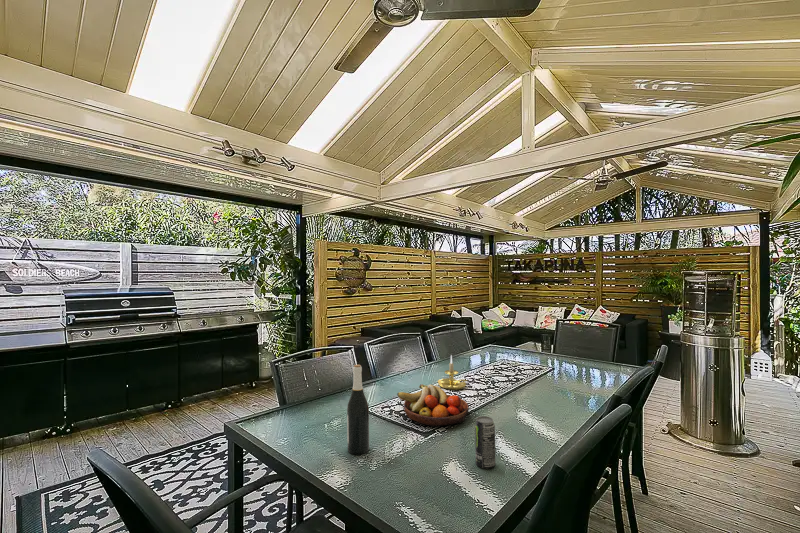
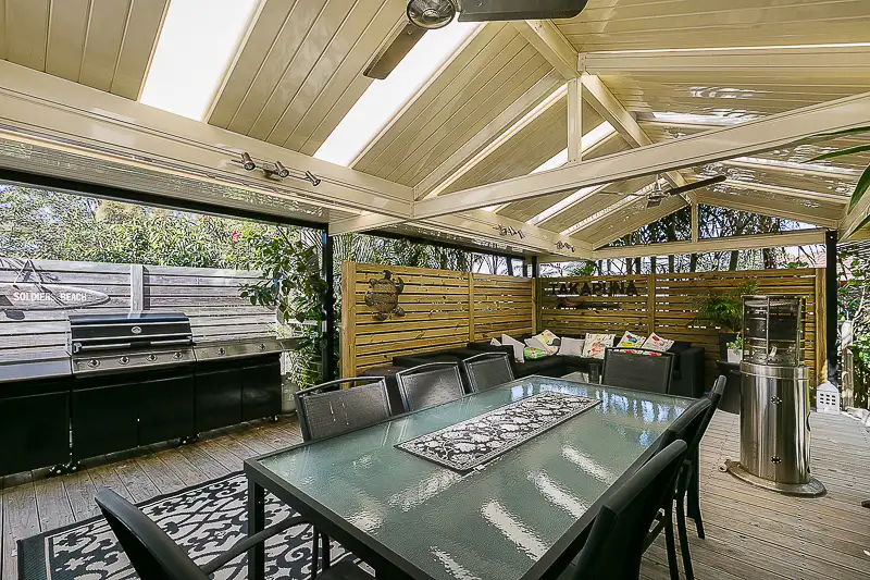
- fruit bowl [396,383,470,427]
- candle holder [437,354,468,391]
- beverage can [474,415,496,470]
- wine bottle [346,364,370,456]
